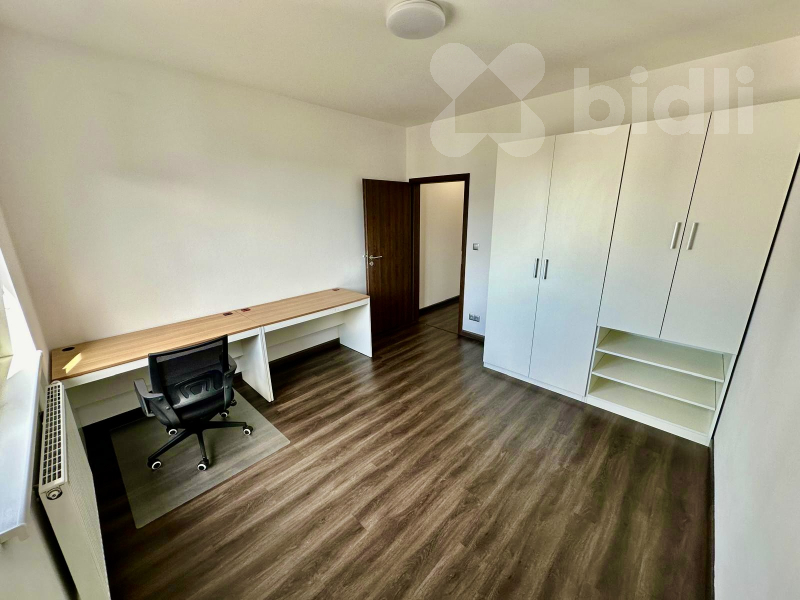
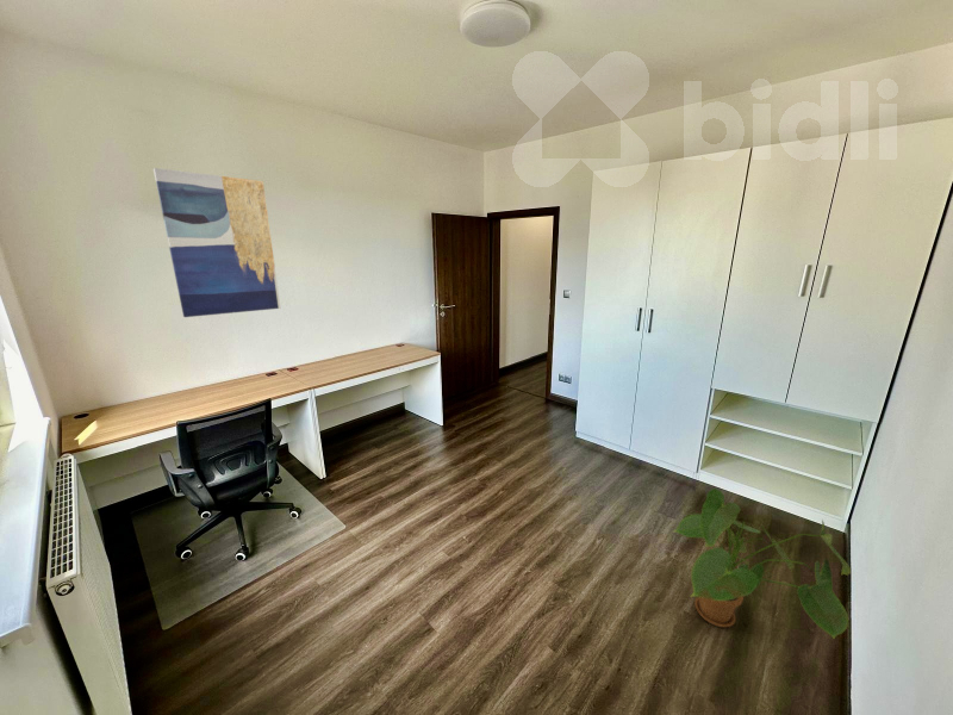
+ wall art [152,167,281,318]
+ house plant [672,487,852,640]
